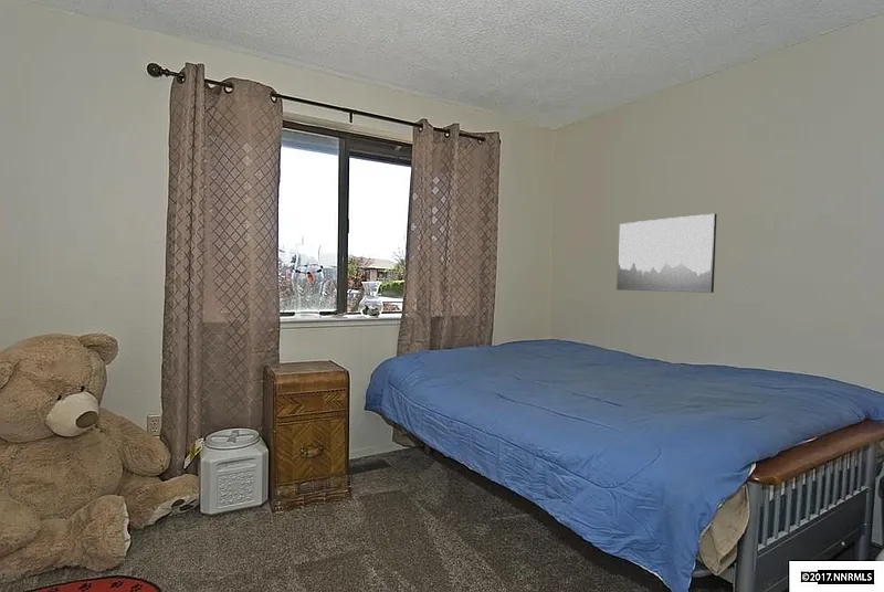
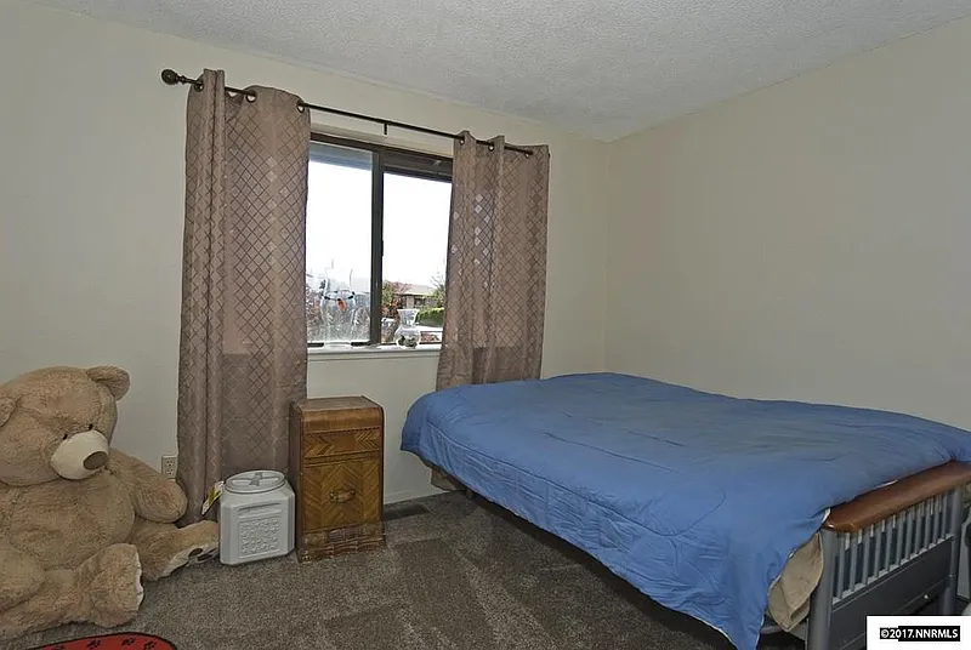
- wall art [615,212,718,294]
